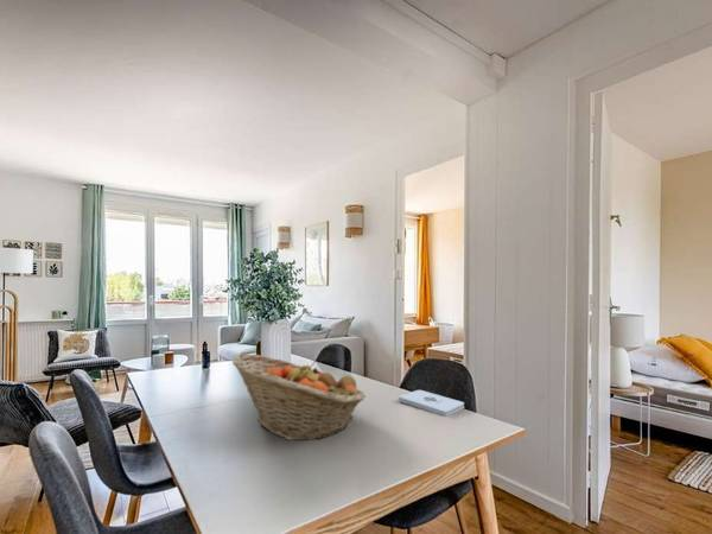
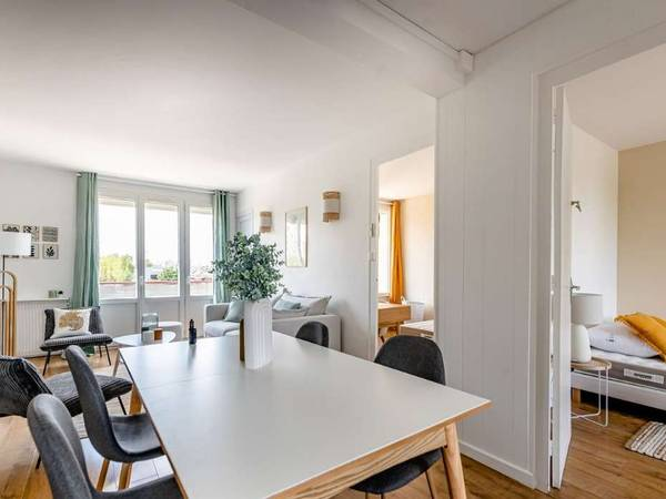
- fruit basket [231,352,367,441]
- notepad [398,389,465,418]
